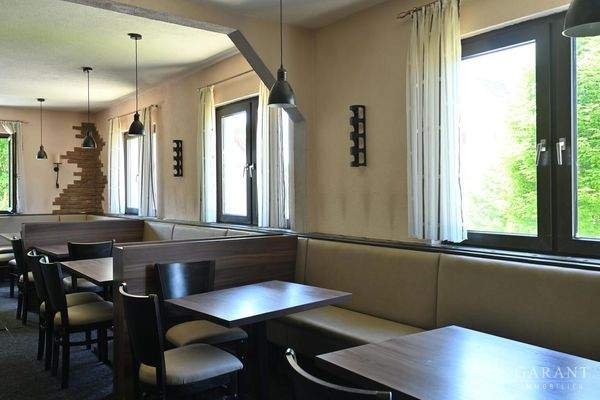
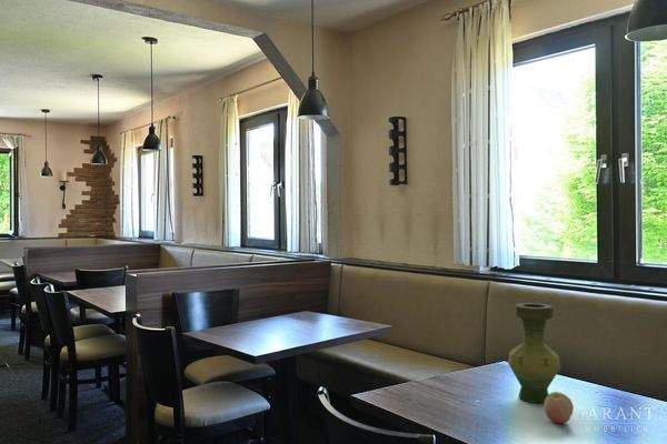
+ fruit [542,391,575,424]
+ vase [507,302,561,404]
